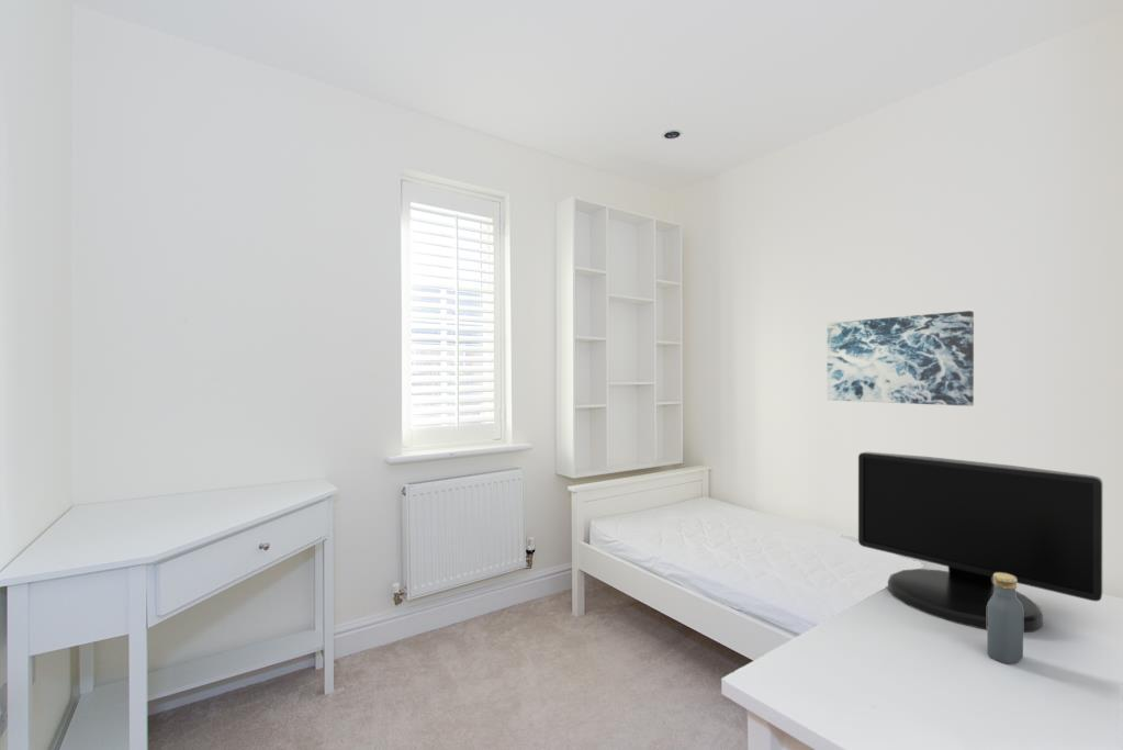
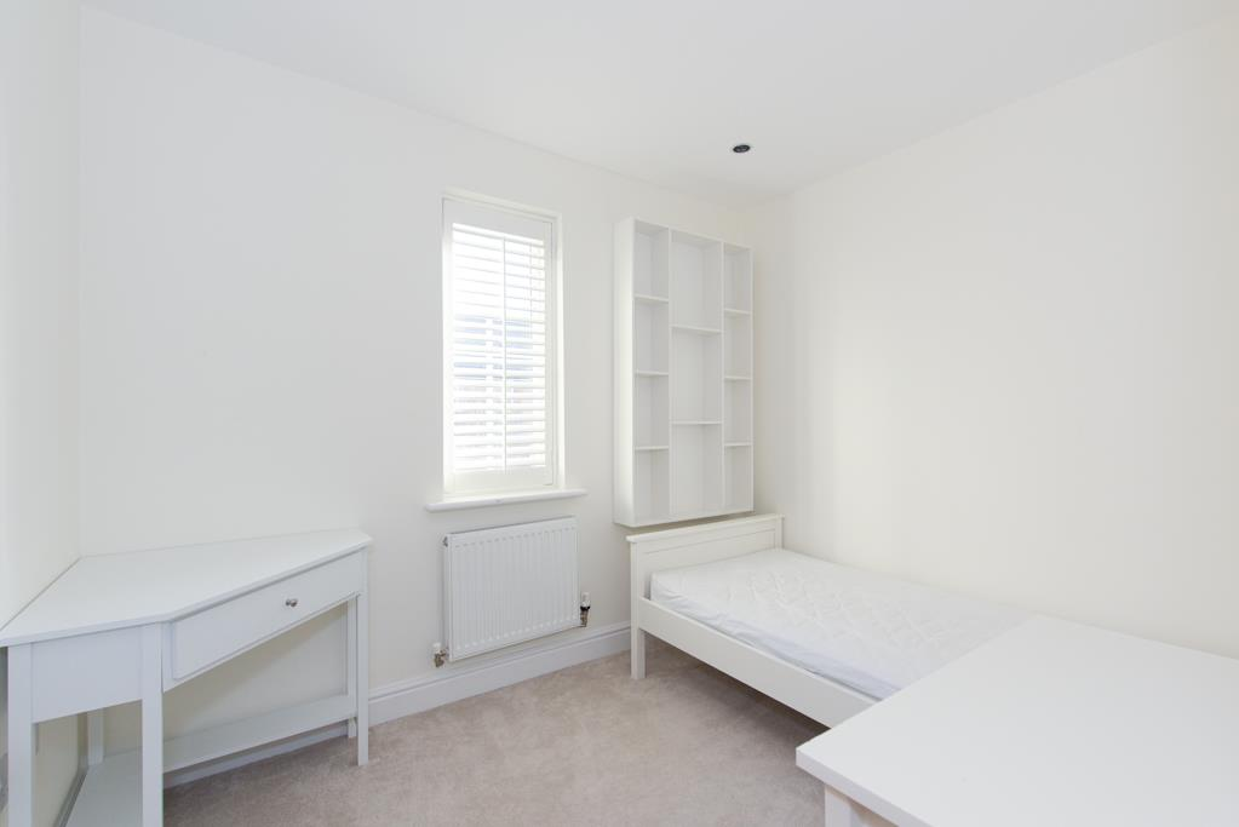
- monitor [857,451,1103,634]
- vodka [986,573,1024,665]
- wall art [826,310,975,407]
